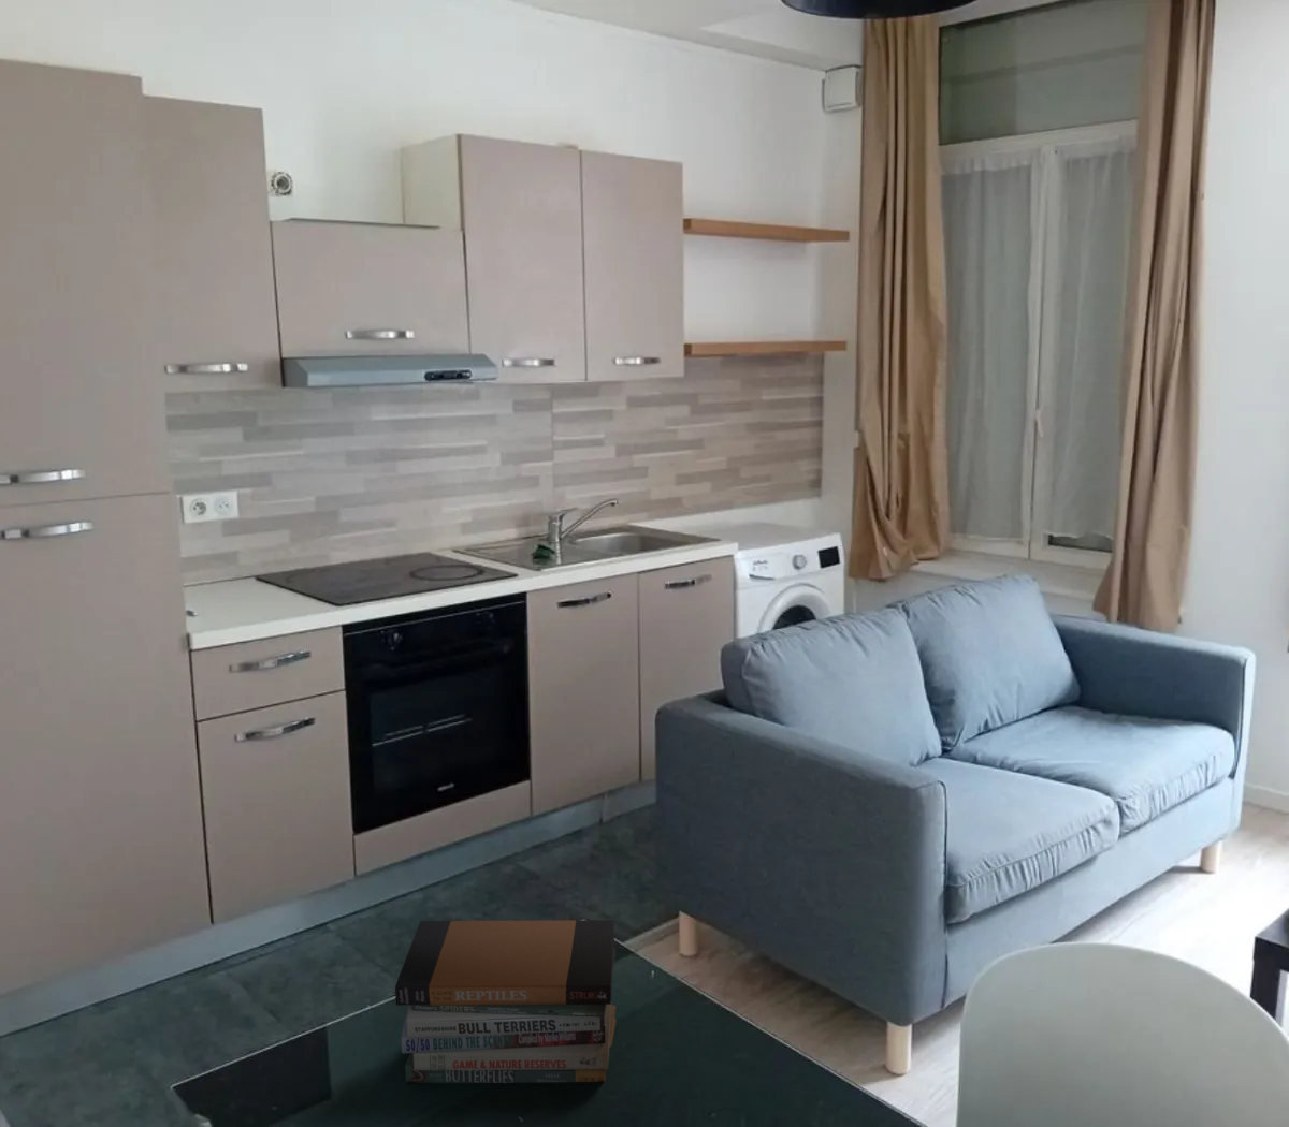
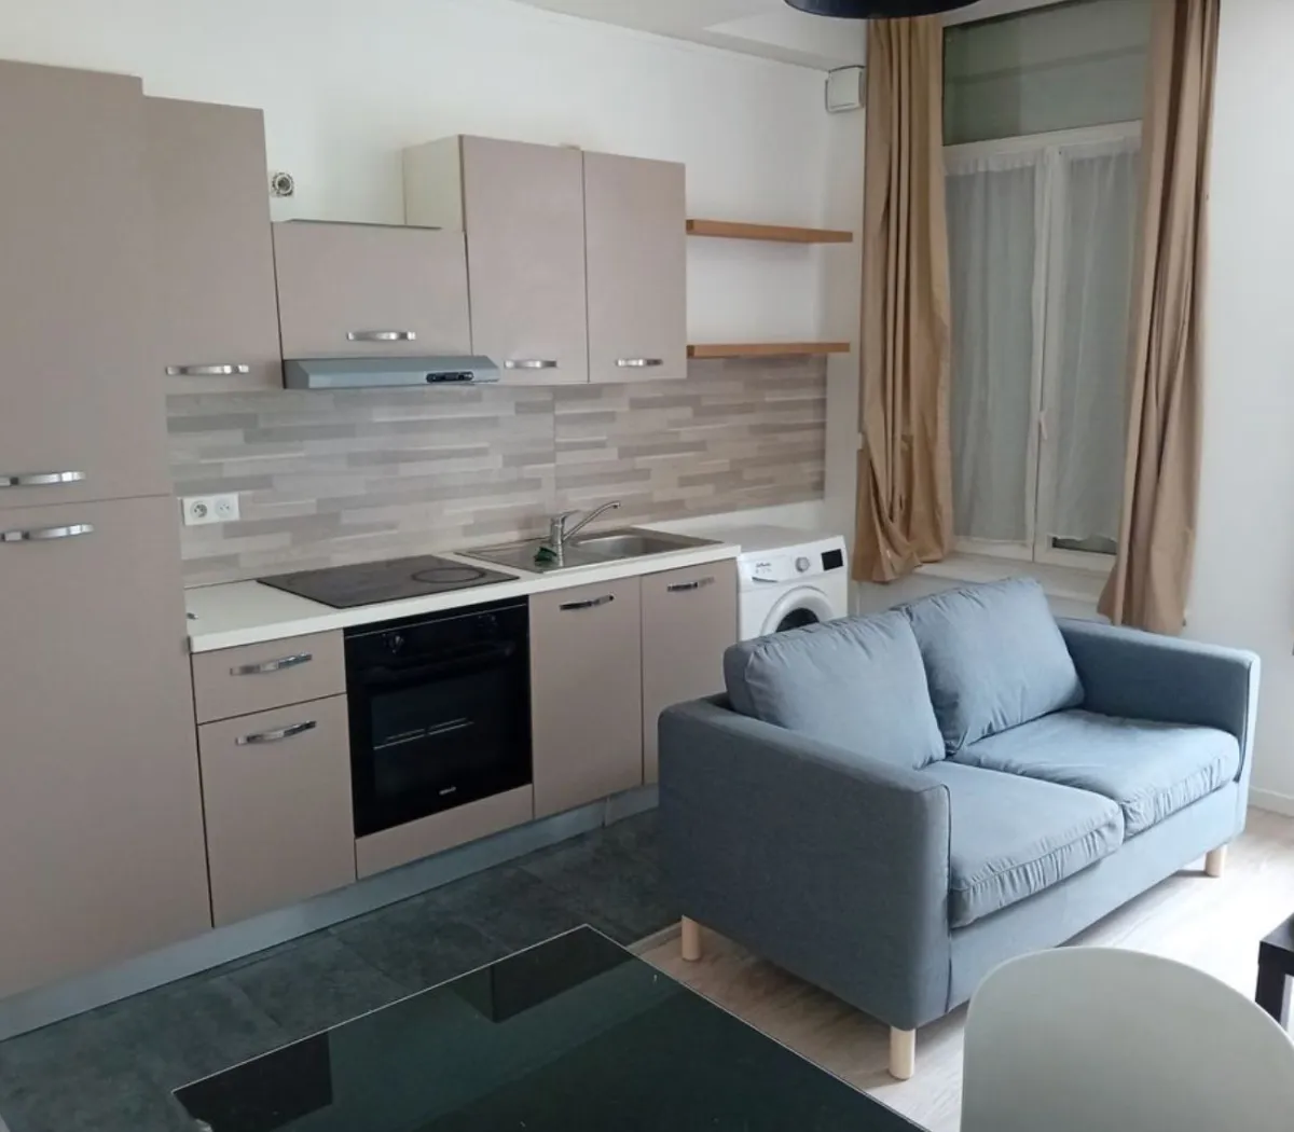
- book stack [395,919,618,1084]
